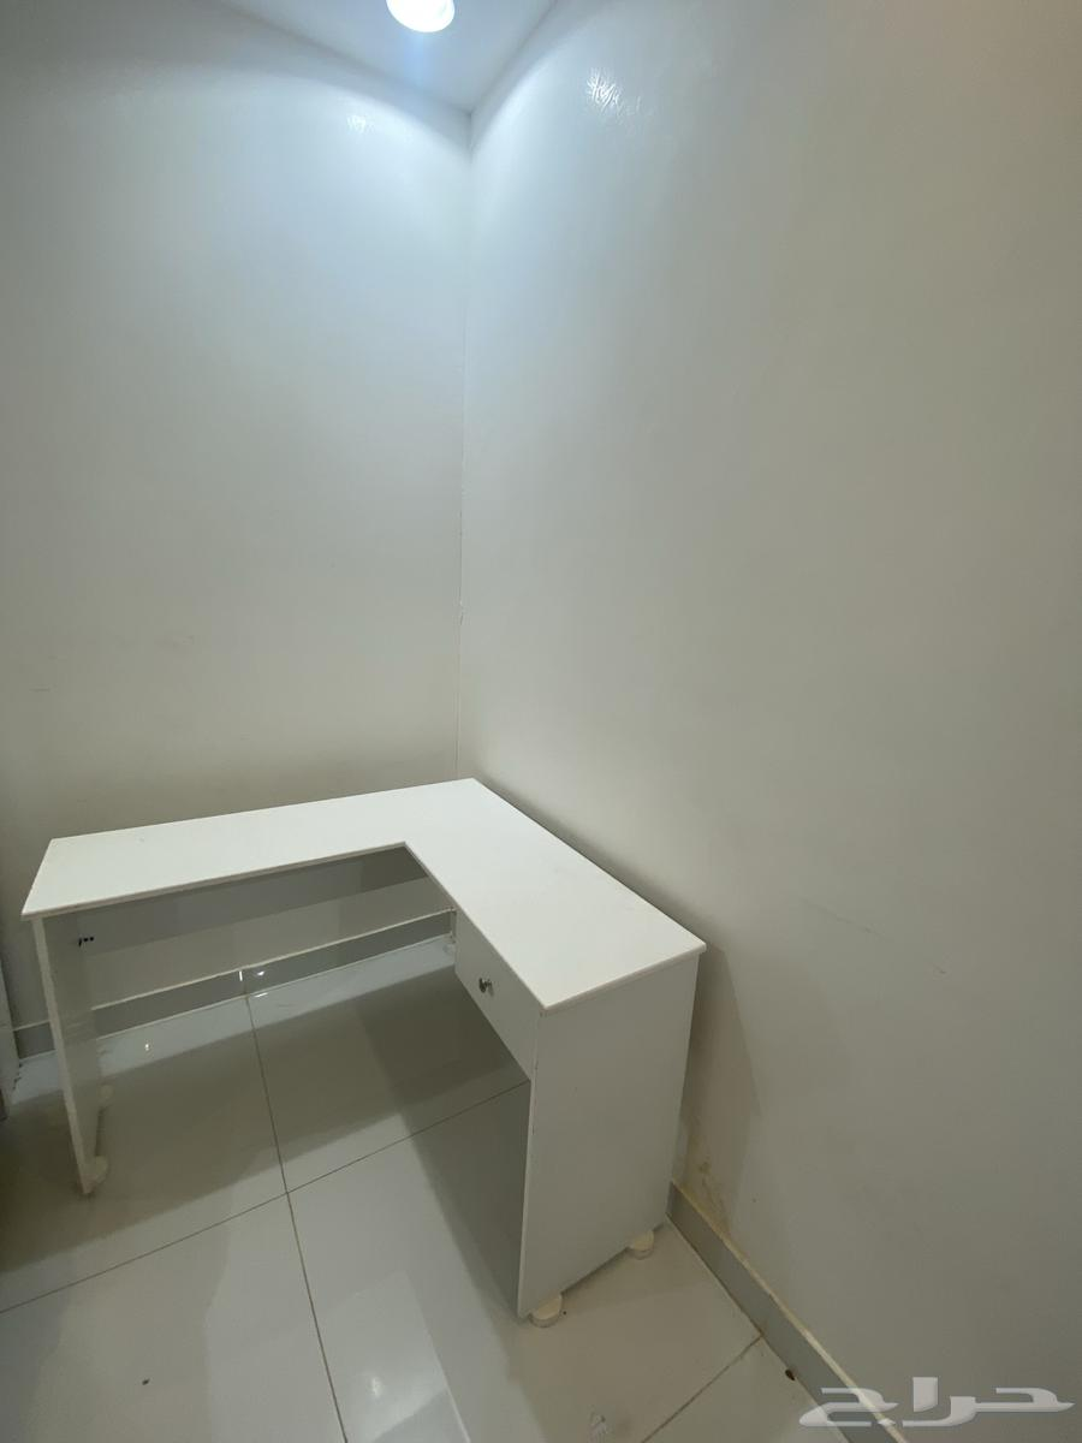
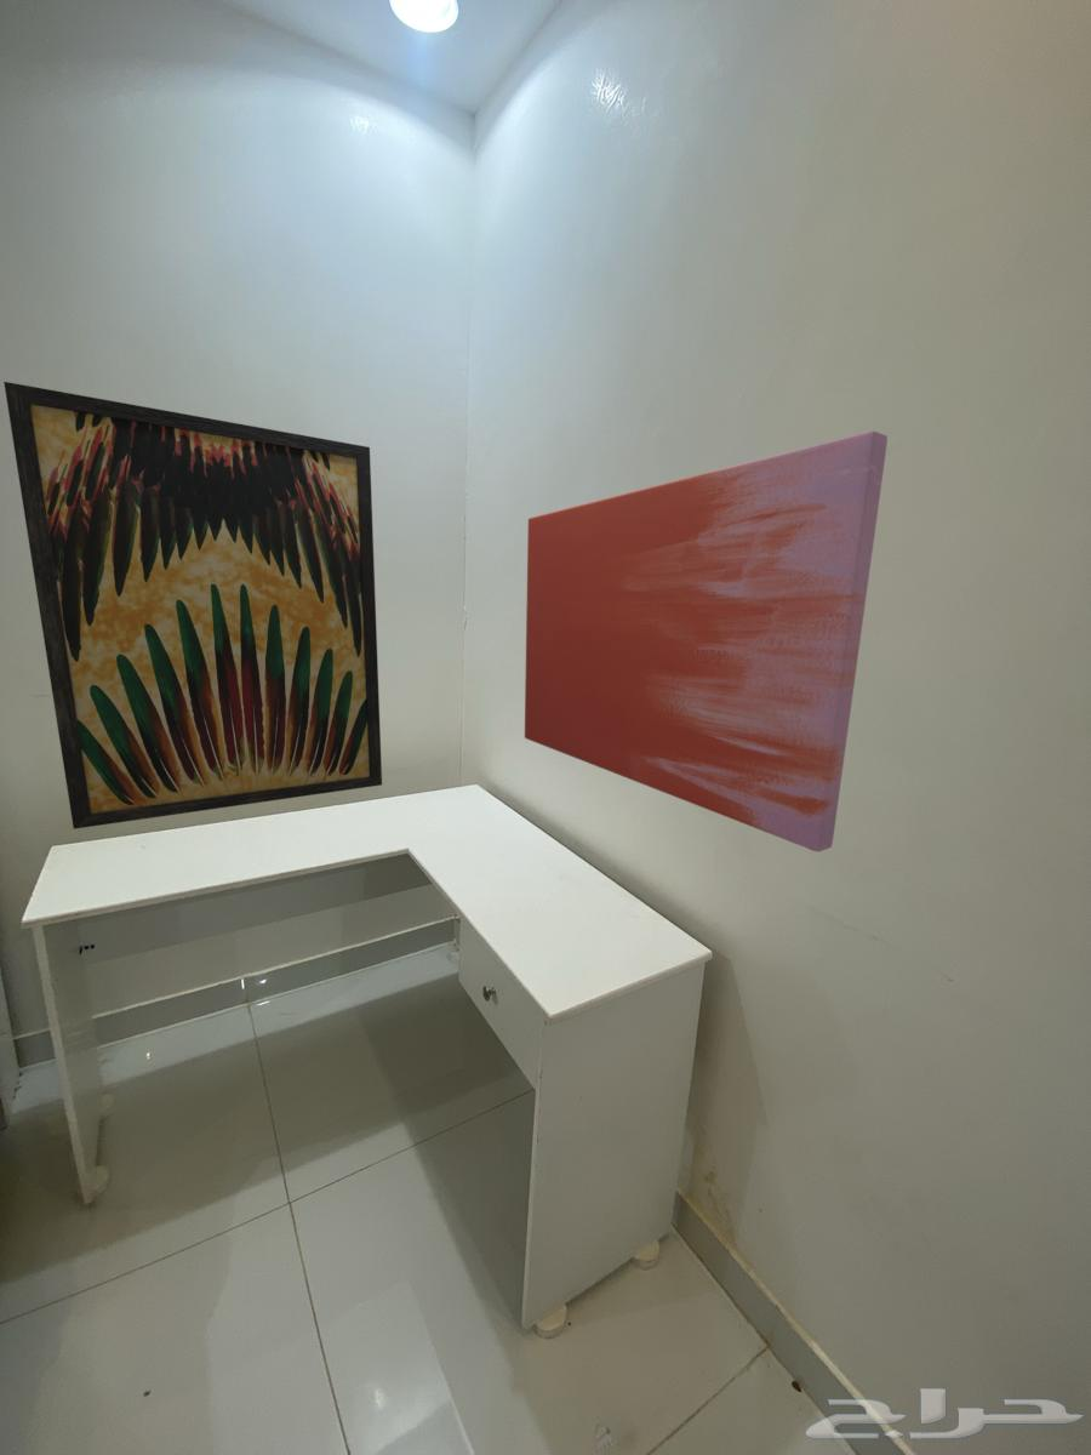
+ wall art [524,430,889,854]
+ wall art [2,381,383,831]
